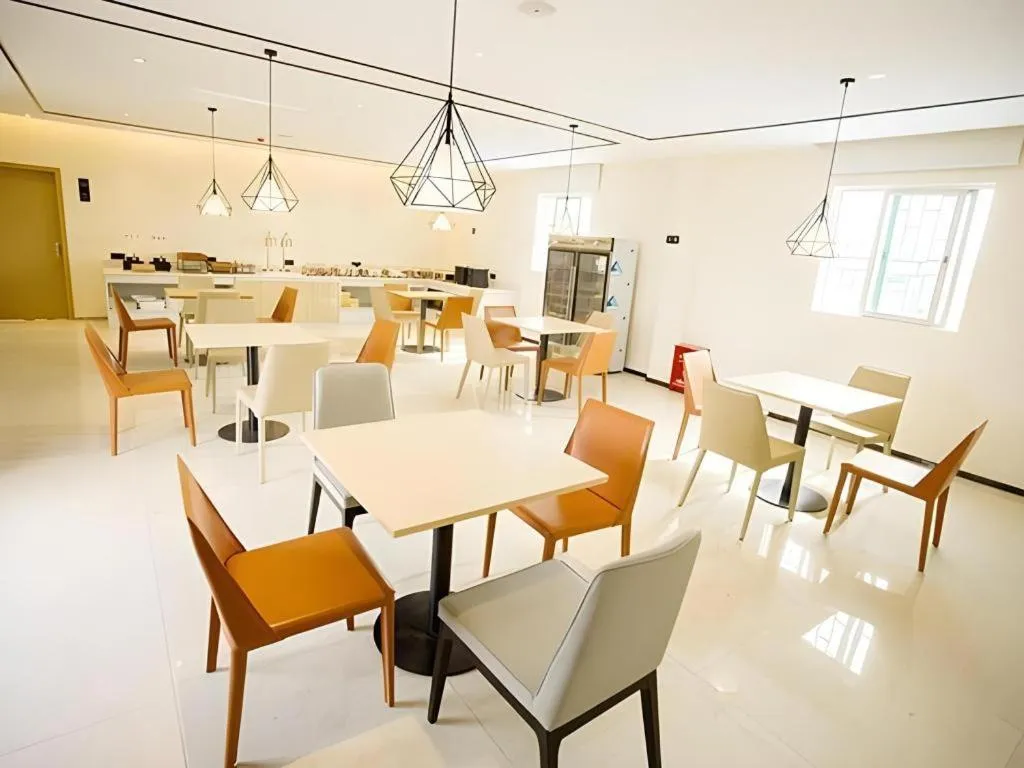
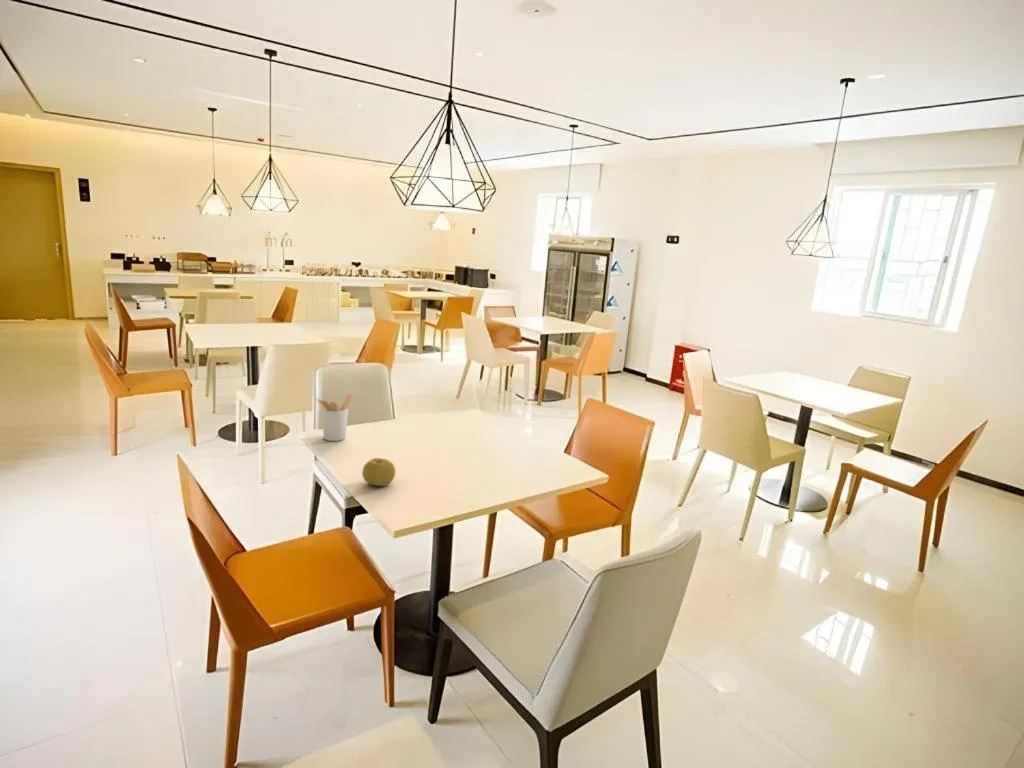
+ fruit [361,457,397,487]
+ utensil holder [316,393,353,442]
